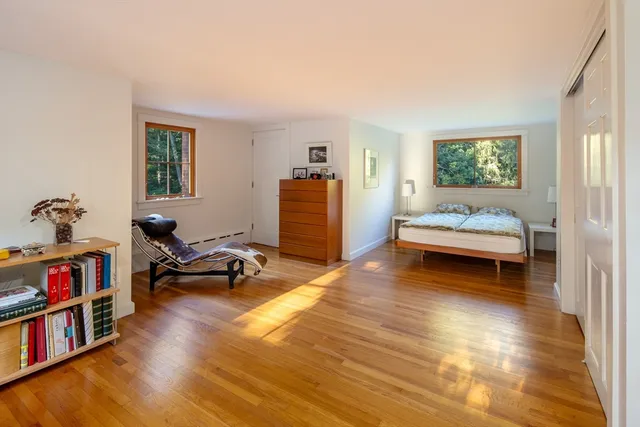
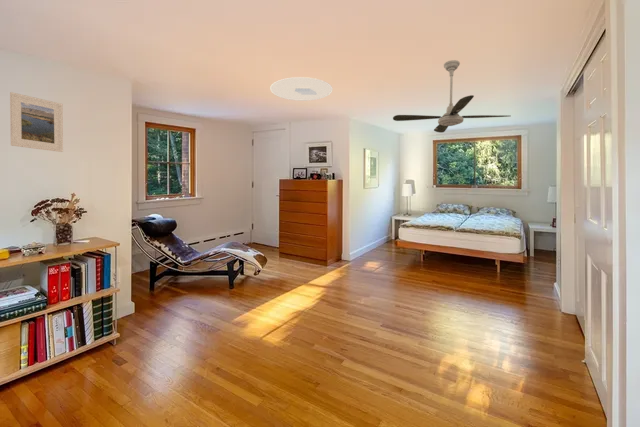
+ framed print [9,91,64,153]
+ ceiling fan [392,59,510,134]
+ ceiling light [269,76,334,102]
